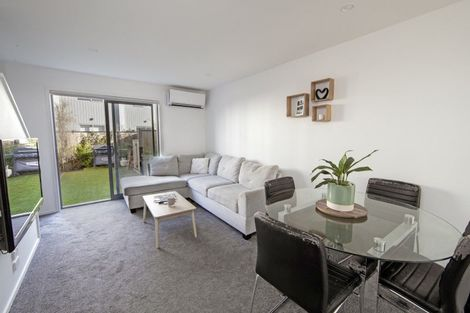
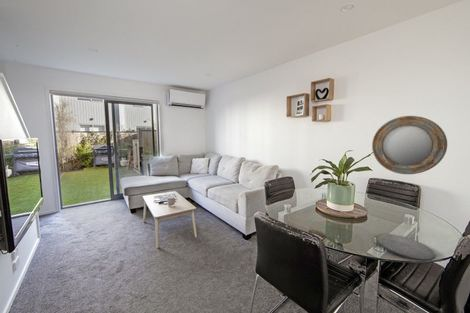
+ plate [375,233,437,262]
+ home mirror [371,115,448,175]
